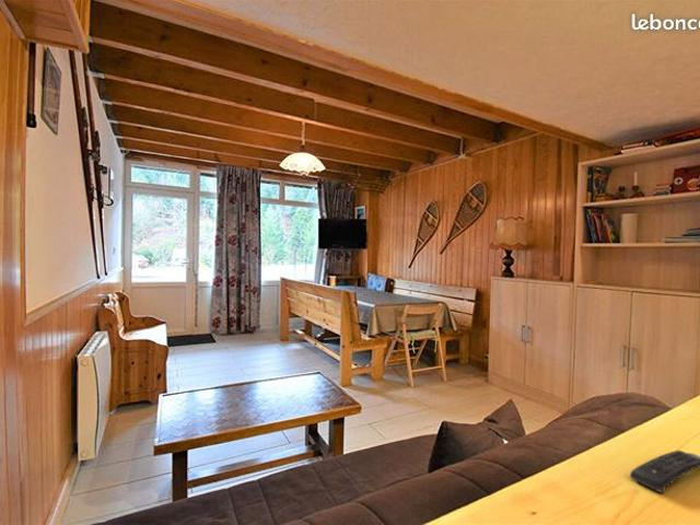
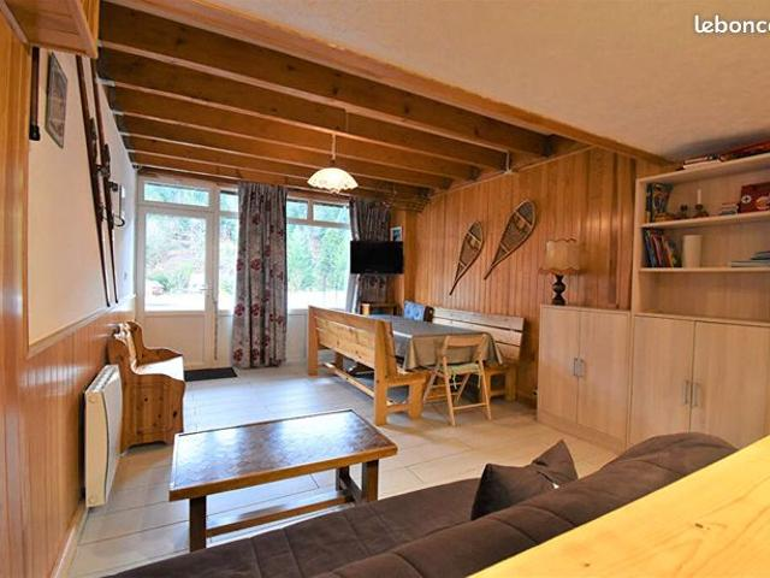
- remote control [629,450,700,494]
